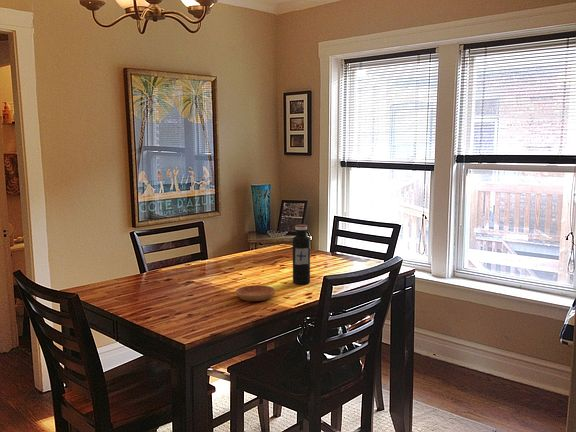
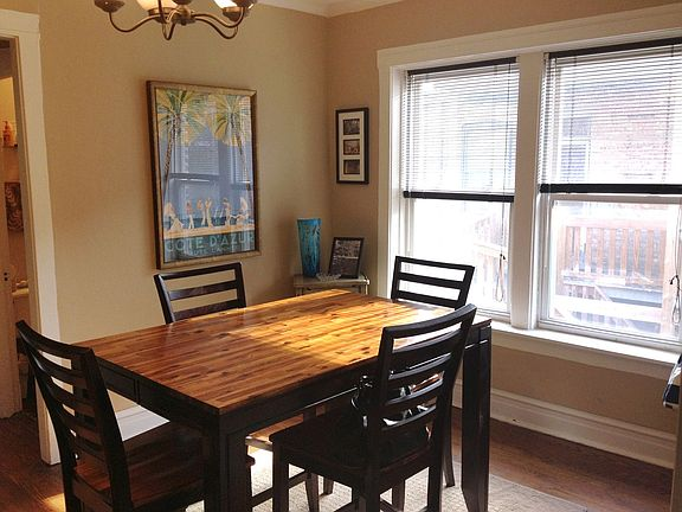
- water bottle [292,224,311,285]
- saucer [235,284,276,302]
